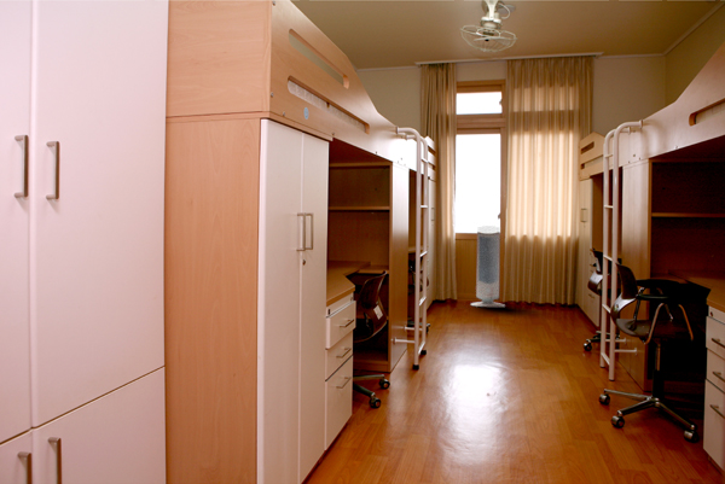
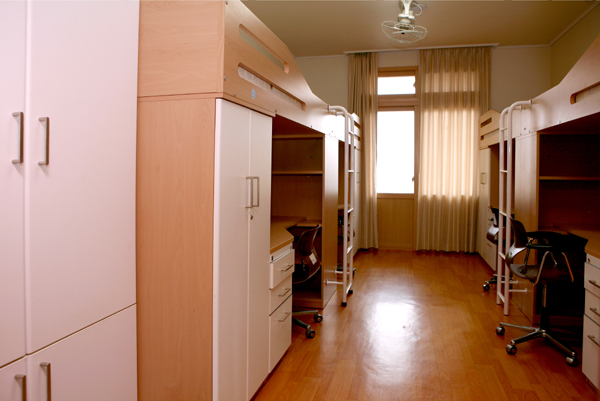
- air purifier [470,224,506,308]
